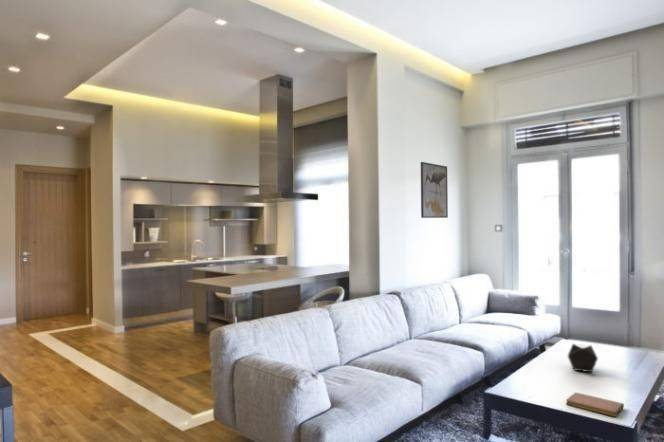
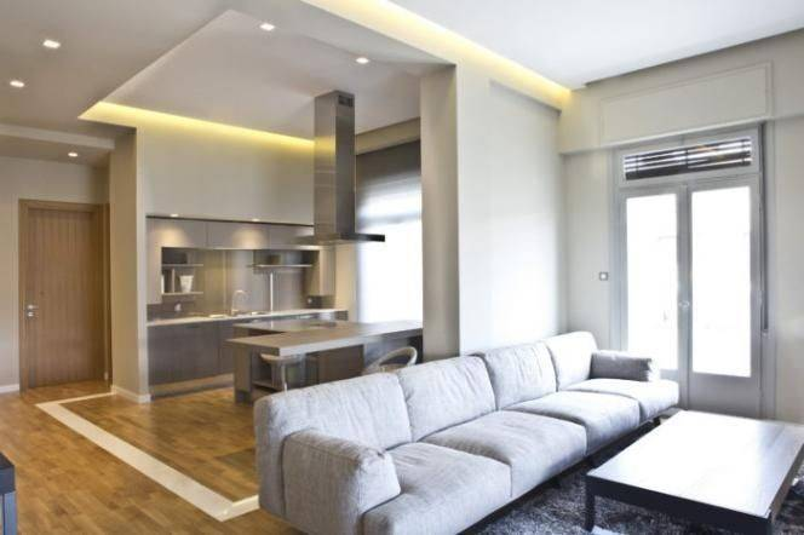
- decorative tray [567,343,599,373]
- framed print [420,161,449,219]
- notebook [565,391,625,418]
